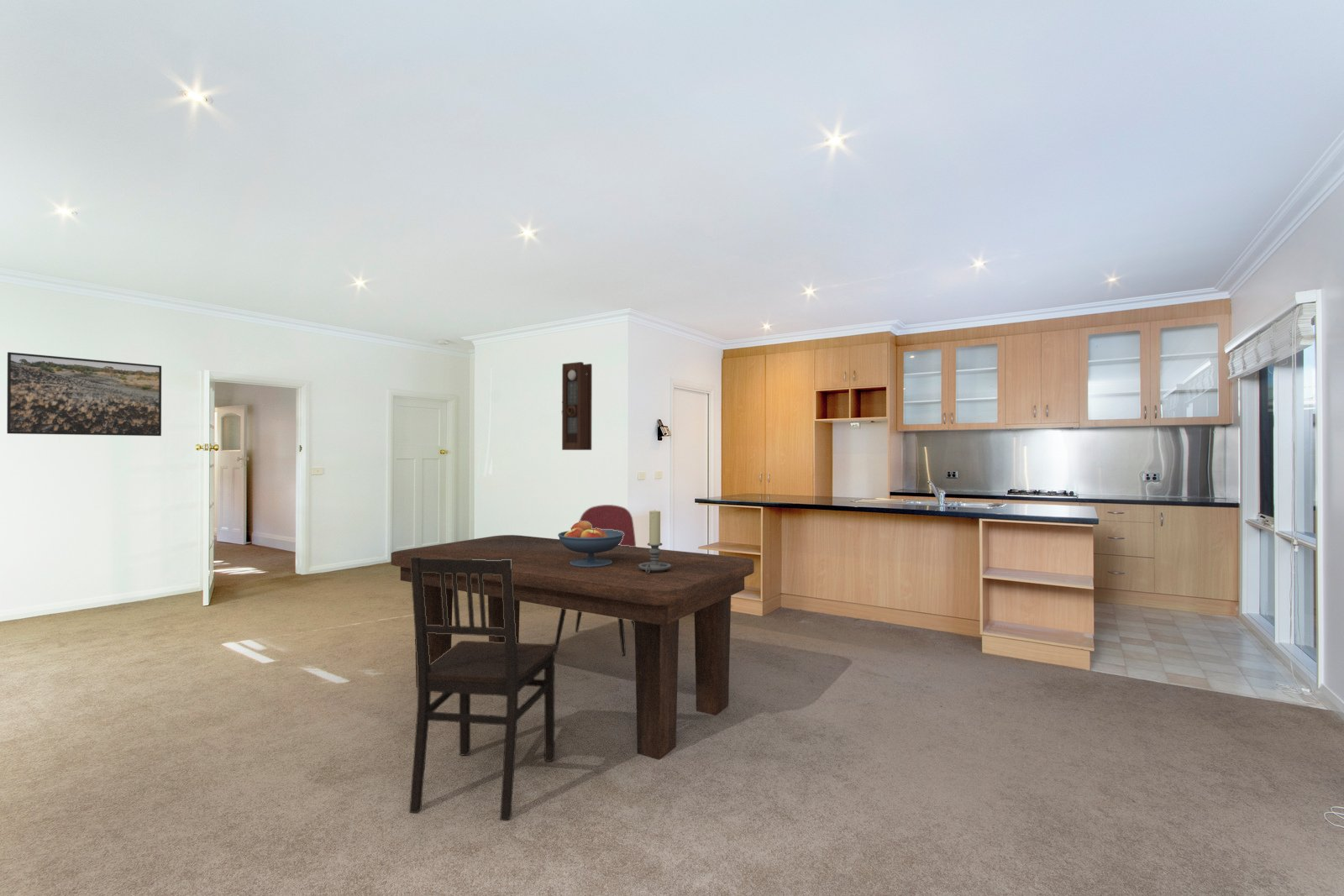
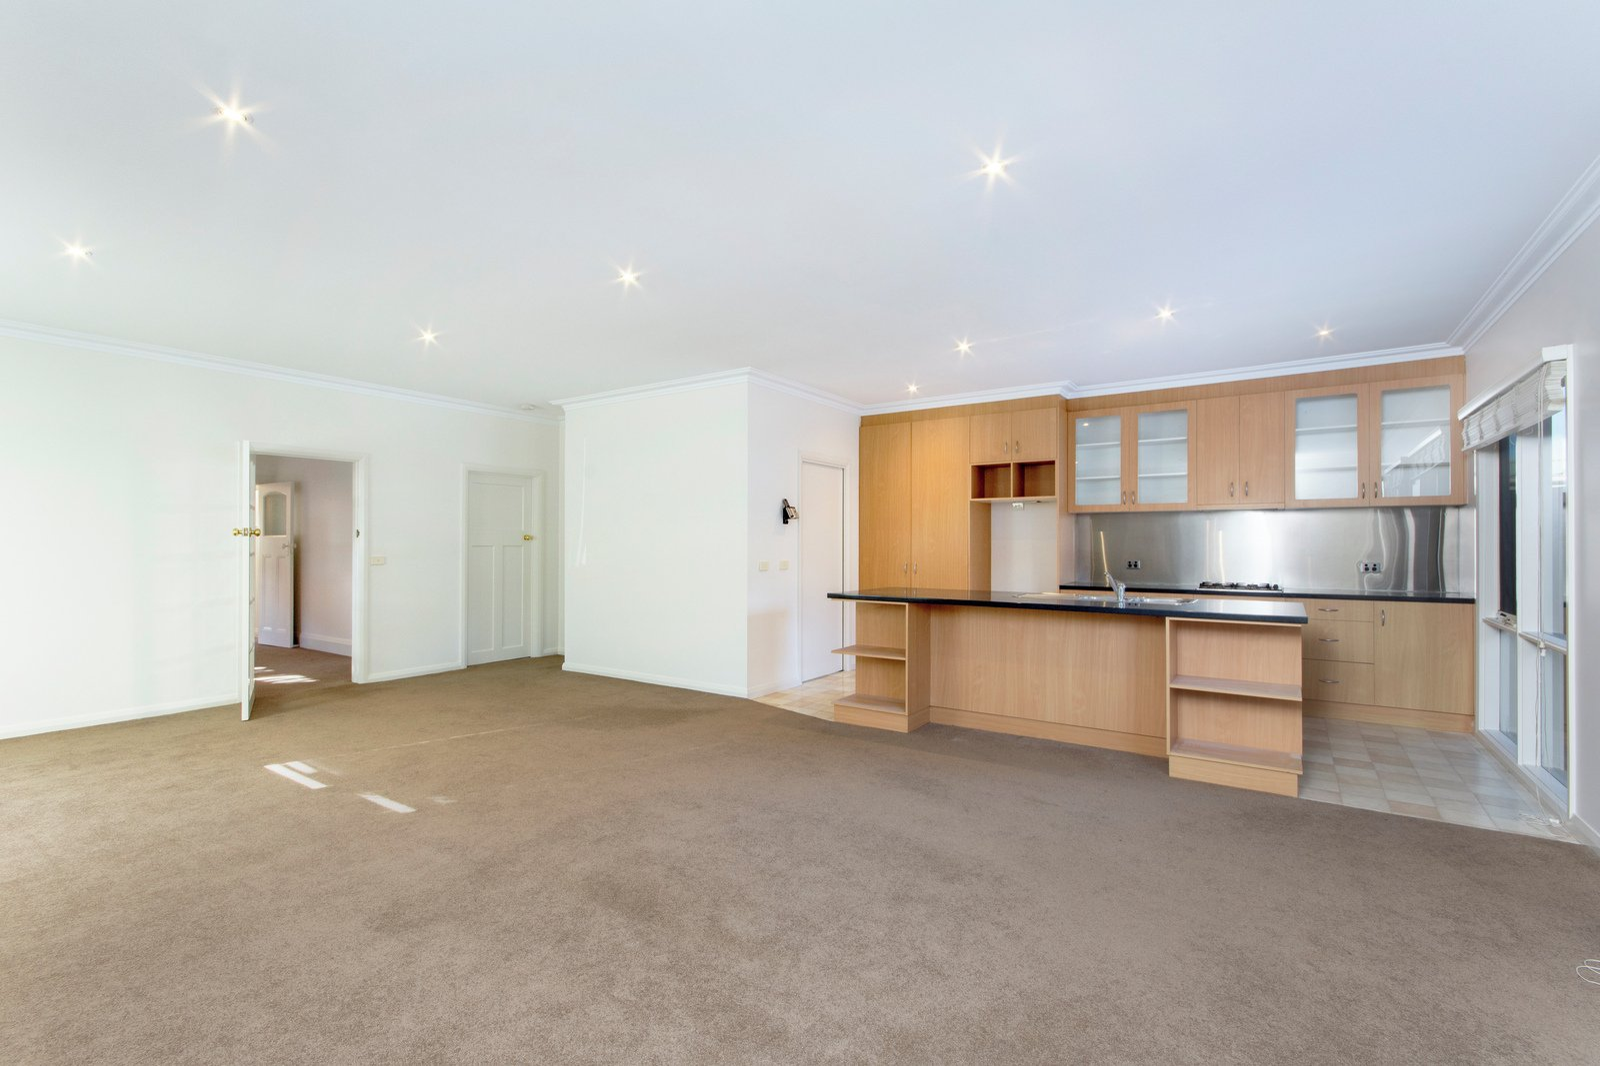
- dining chair [554,504,637,657]
- dining chair [408,557,557,821]
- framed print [6,351,162,437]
- fruit bowl [557,520,624,567]
- dining table [391,534,755,761]
- candle holder [638,509,671,574]
- pendulum clock [560,361,593,451]
